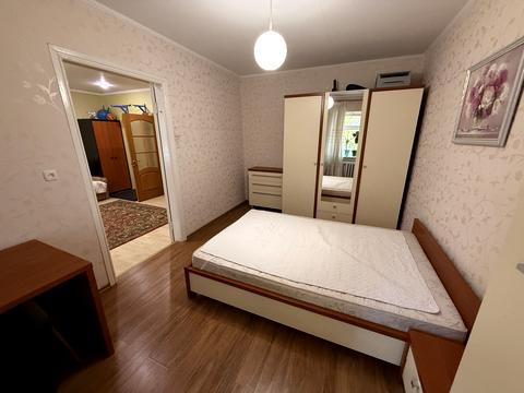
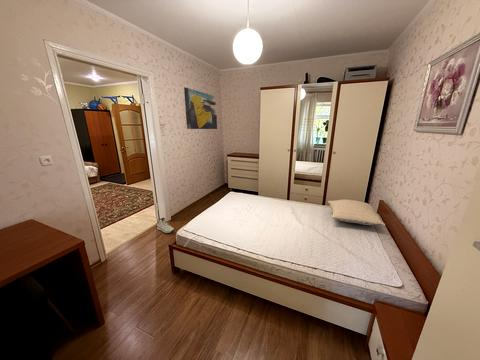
+ pillow [327,199,386,226]
+ wall art [183,86,218,130]
+ sneaker [156,216,175,234]
